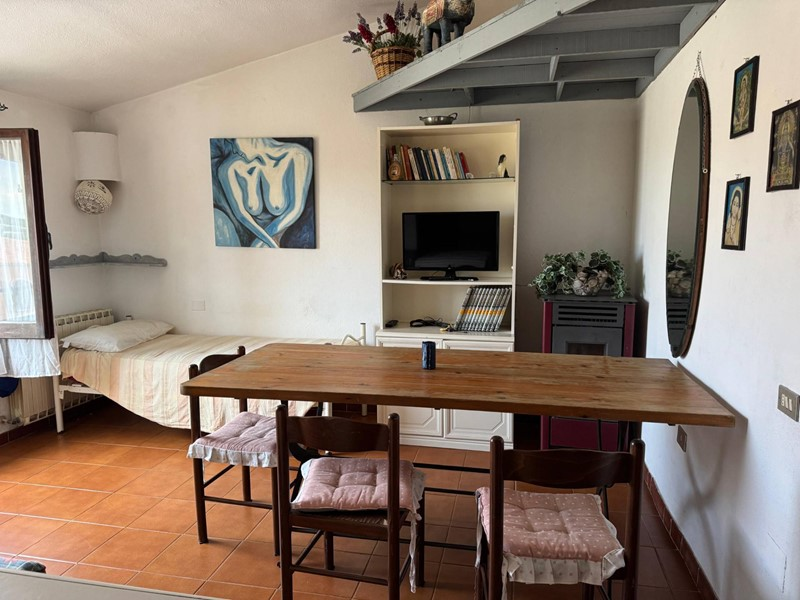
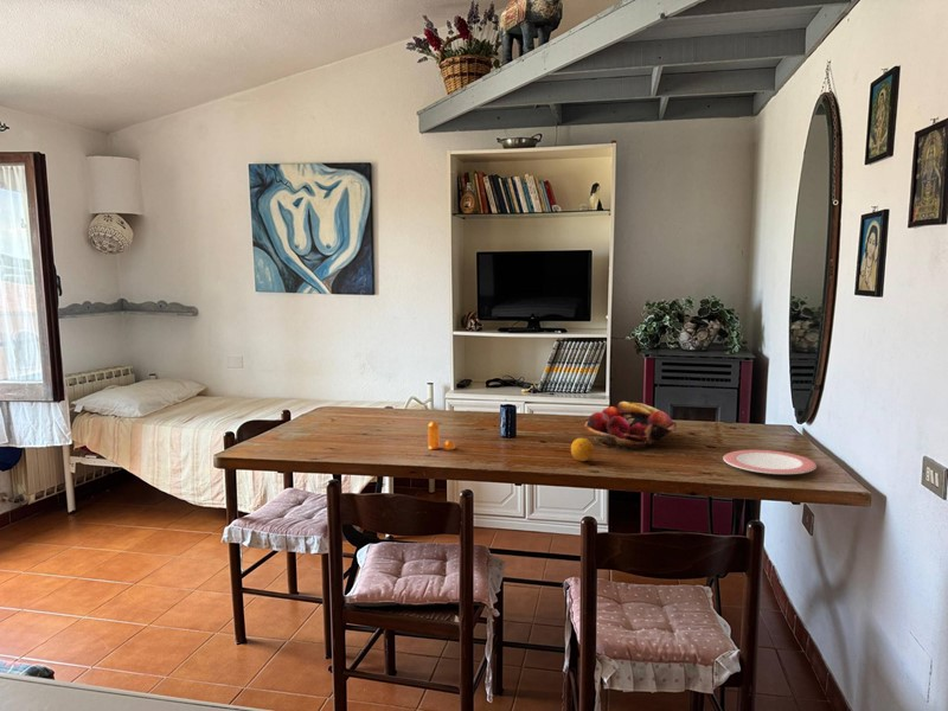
+ plate [722,449,818,475]
+ fruit [570,437,595,462]
+ pepper shaker [427,421,456,451]
+ fruit basket [583,401,678,450]
